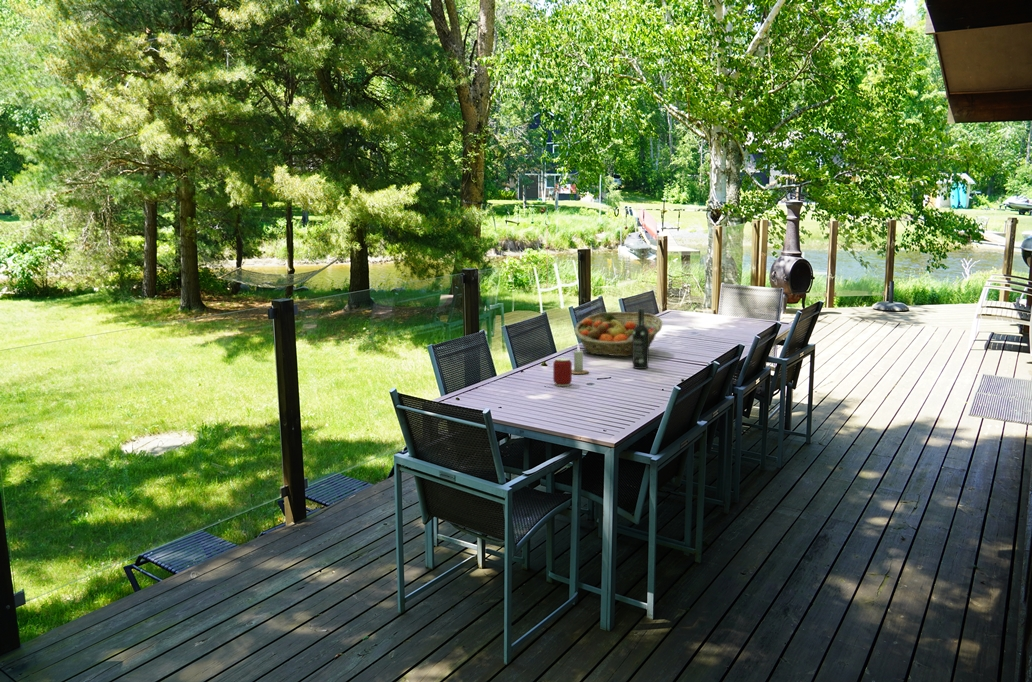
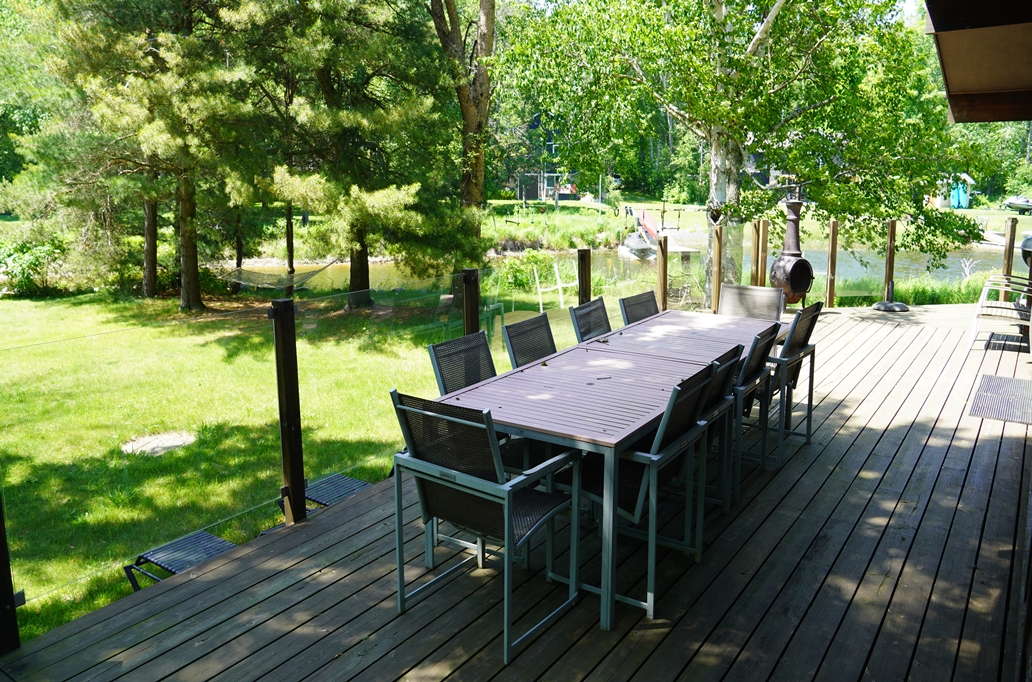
- candle [572,342,590,375]
- wine bottle [632,308,650,370]
- can [552,357,573,387]
- fruit basket [573,311,663,357]
